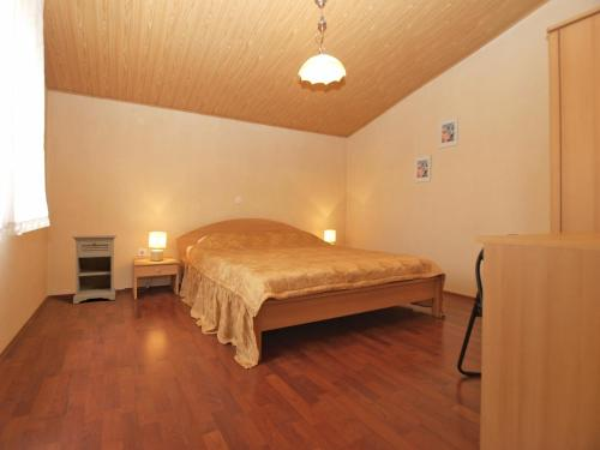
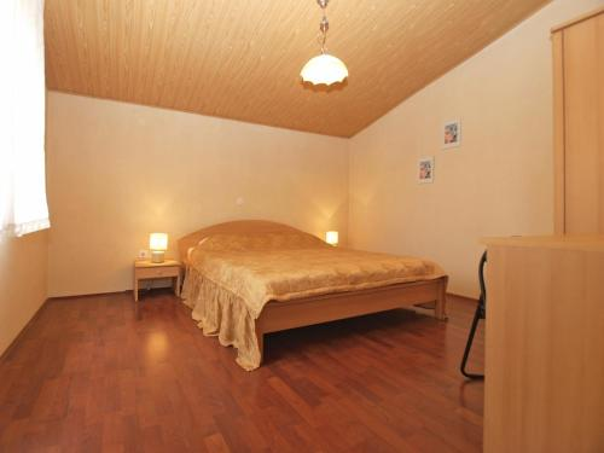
- nightstand [71,234,118,305]
